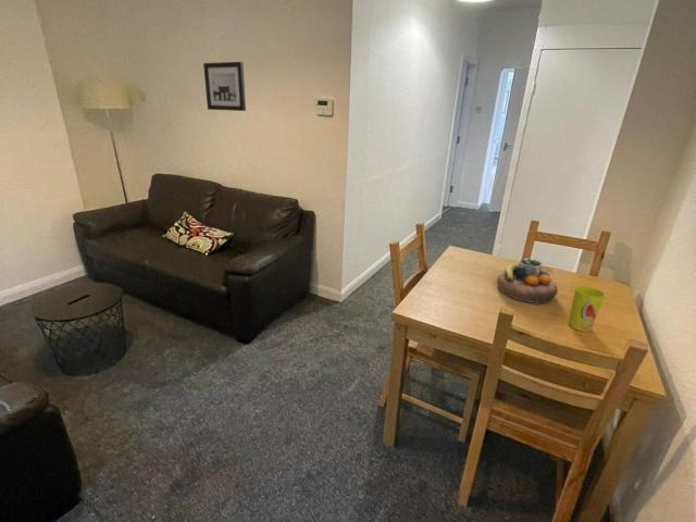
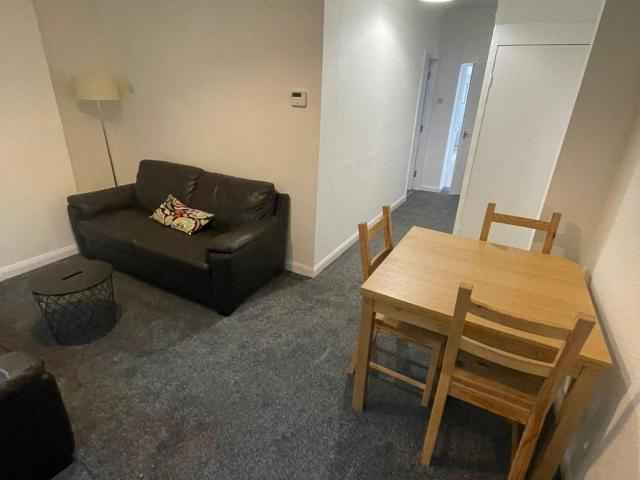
- wall art [202,61,247,112]
- cup [567,285,607,333]
- decorative bowl [496,258,559,304]
